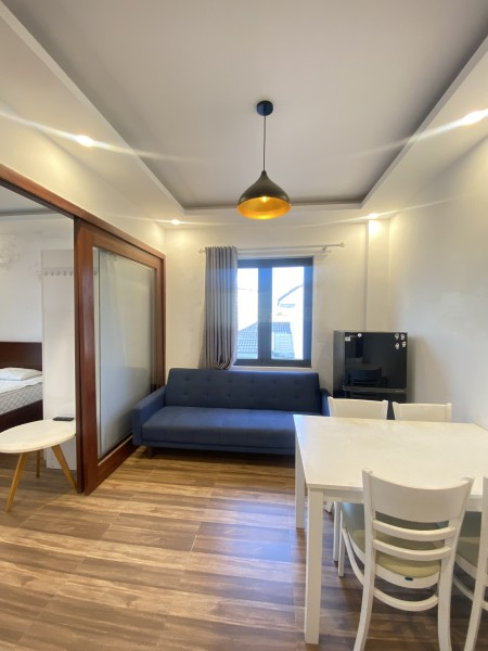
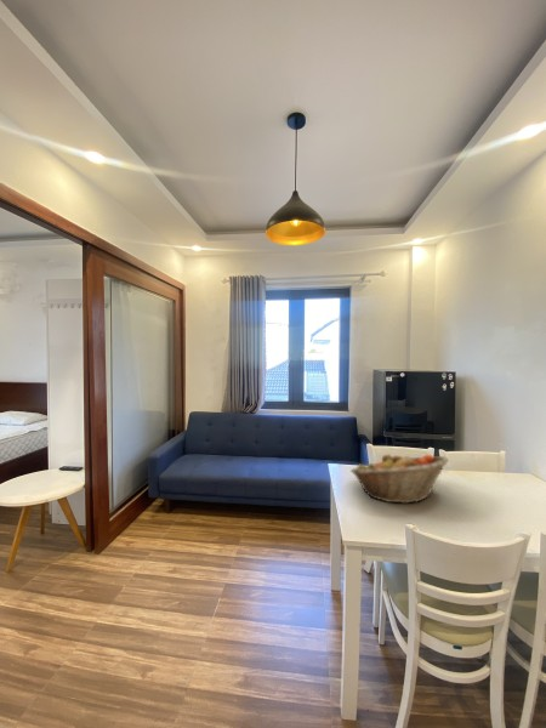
+ fruit basket [349,453,450,505]
